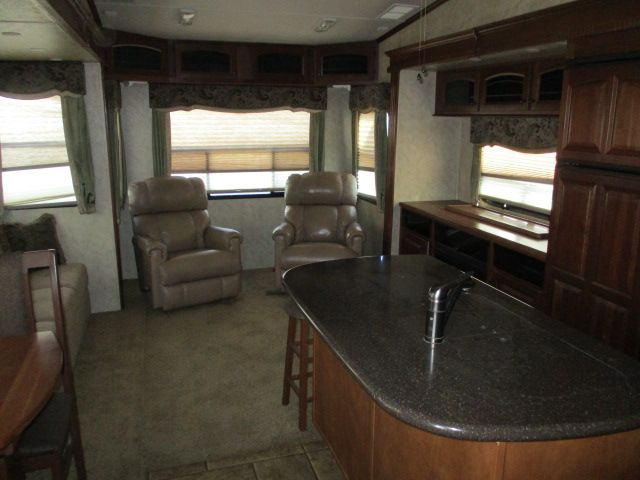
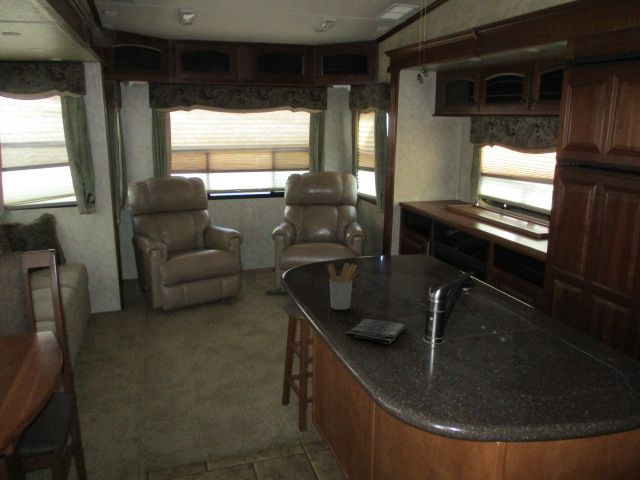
+ dish towel [345,318,407,345]
+ utensil holder [326,262,358,311]
